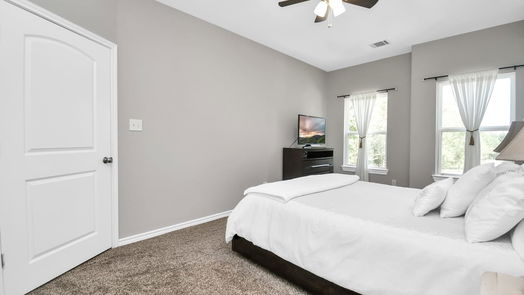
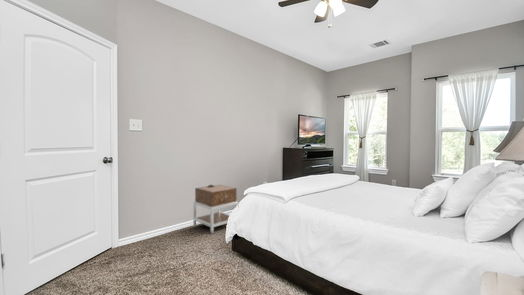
+ nightstand [192,184,240,234]
